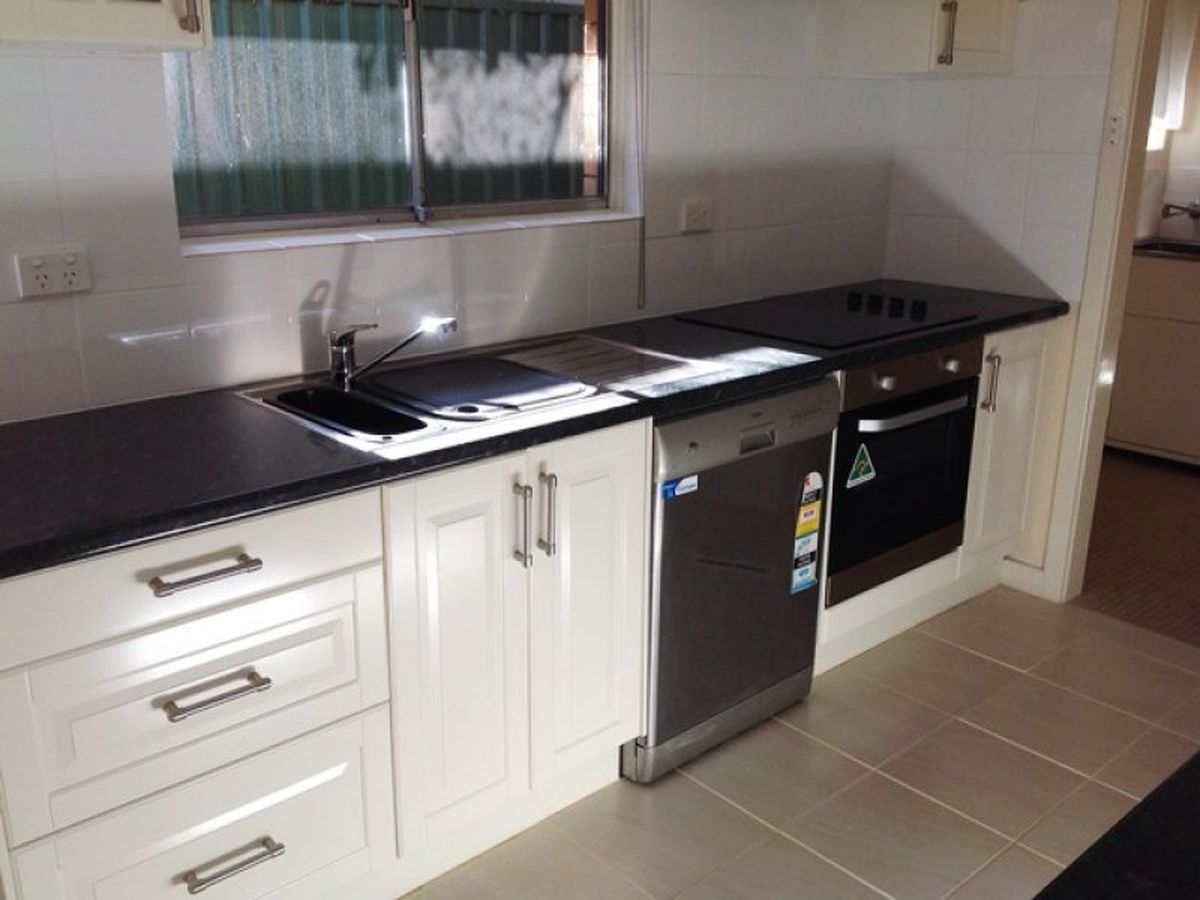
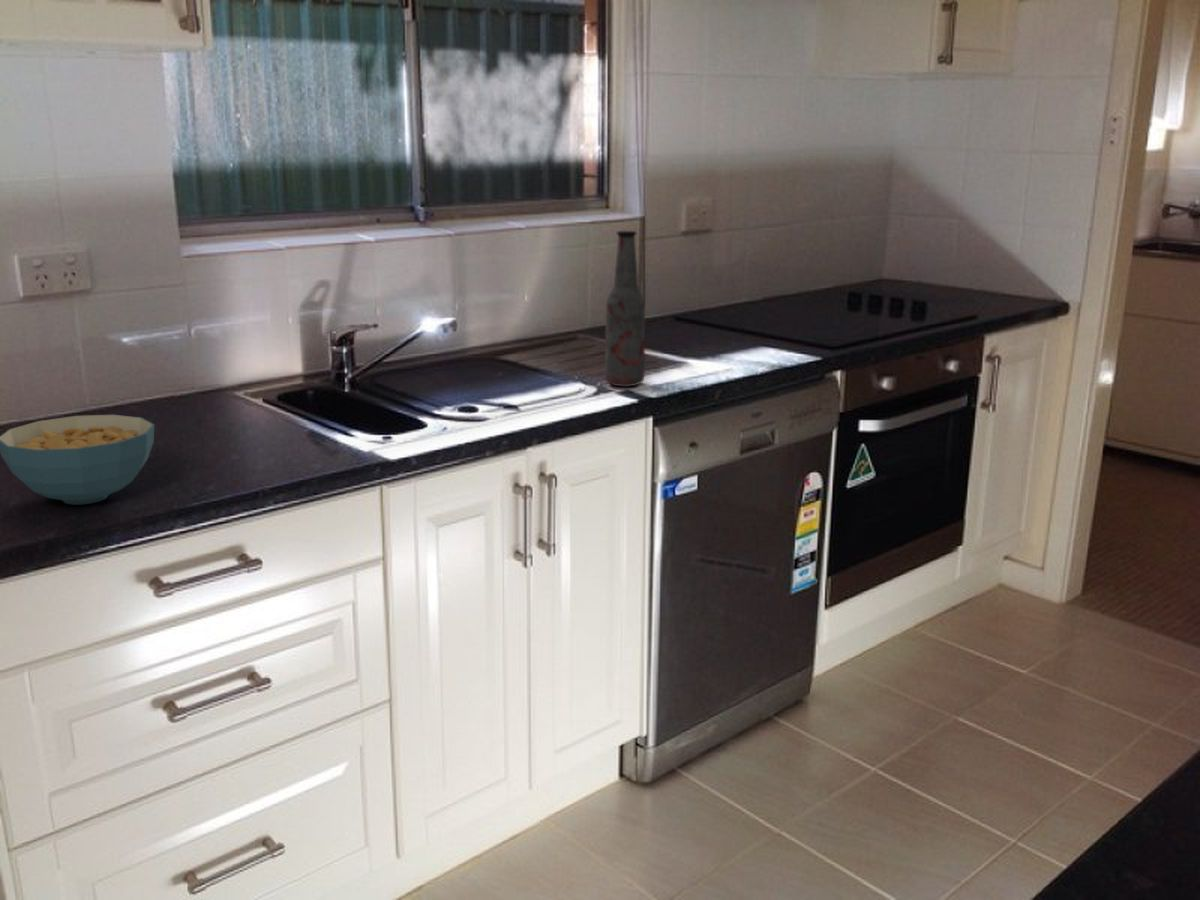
+ cereal bowl [0,414,155,506]
+ bottle [604,230,646,388]
